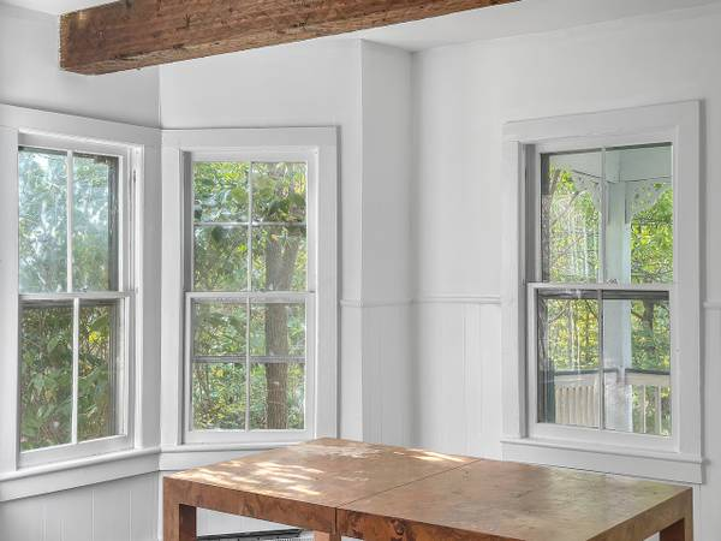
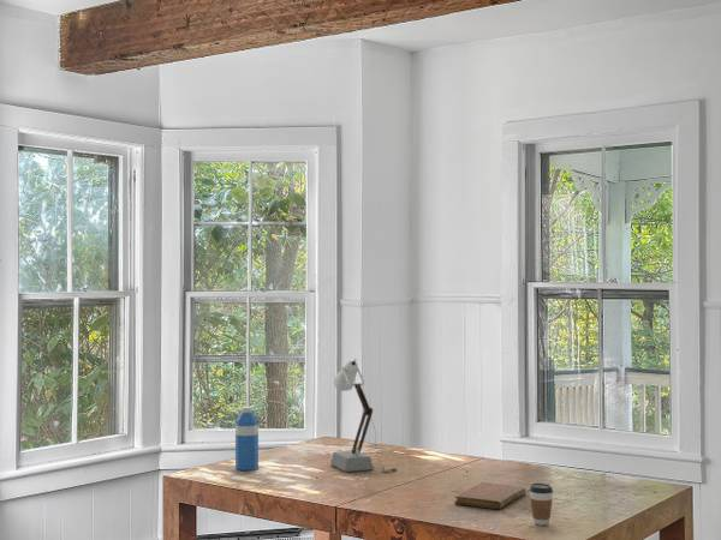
+ notebook [454,481,526,510]
+ desk lamp [329,358,398,474]
+ water bottle [234,406,260,472]
+ coffee cup [529,482,554,527]
